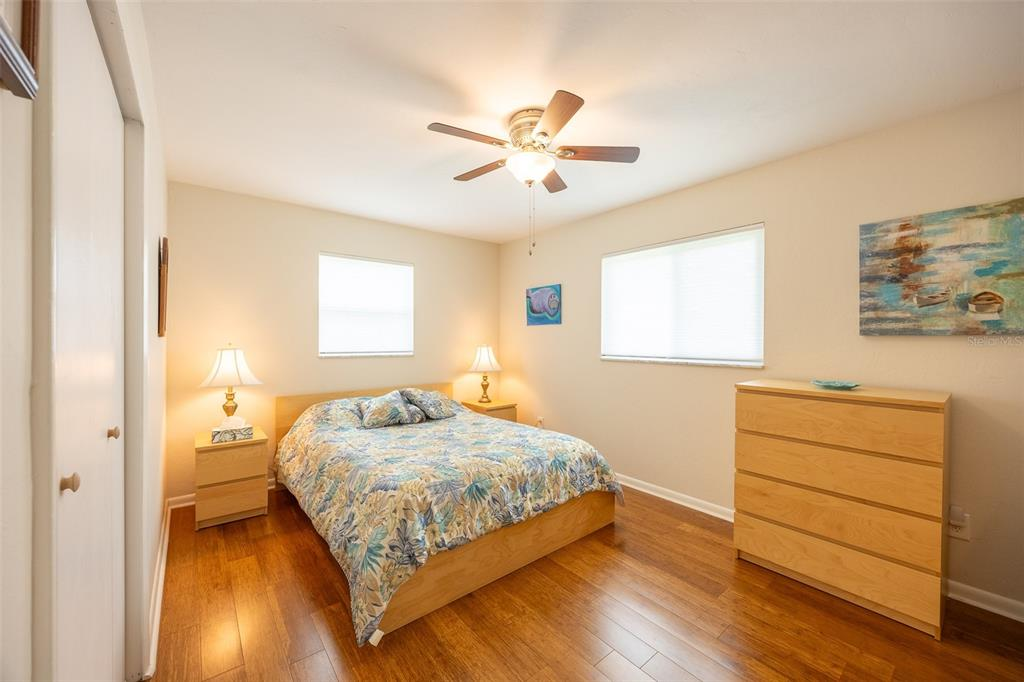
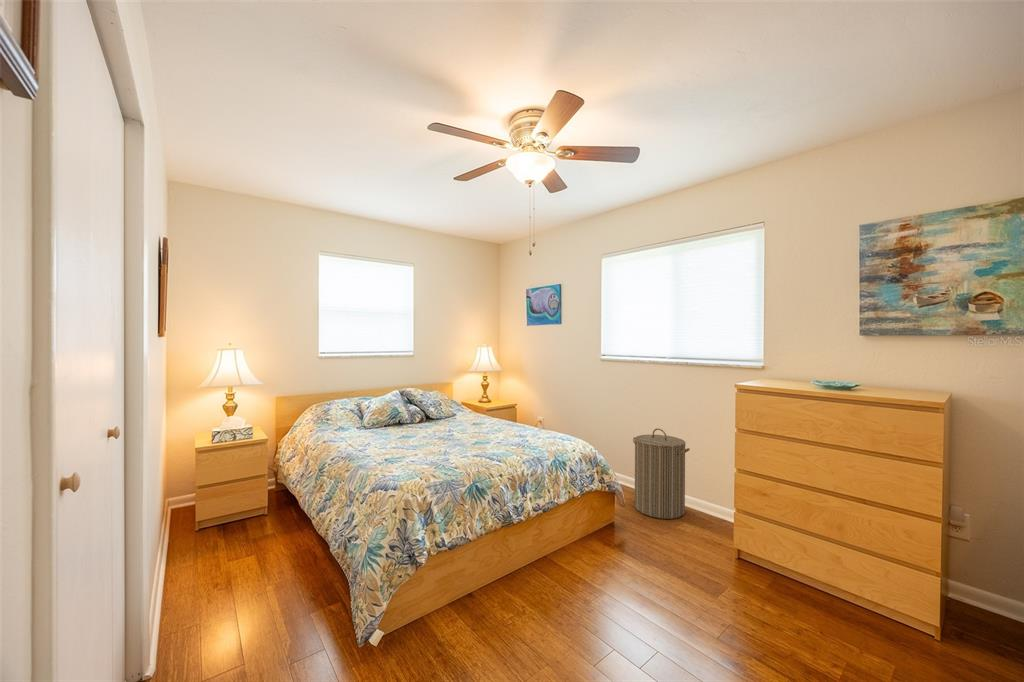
+ laundry hamper [632,427,691,520]
